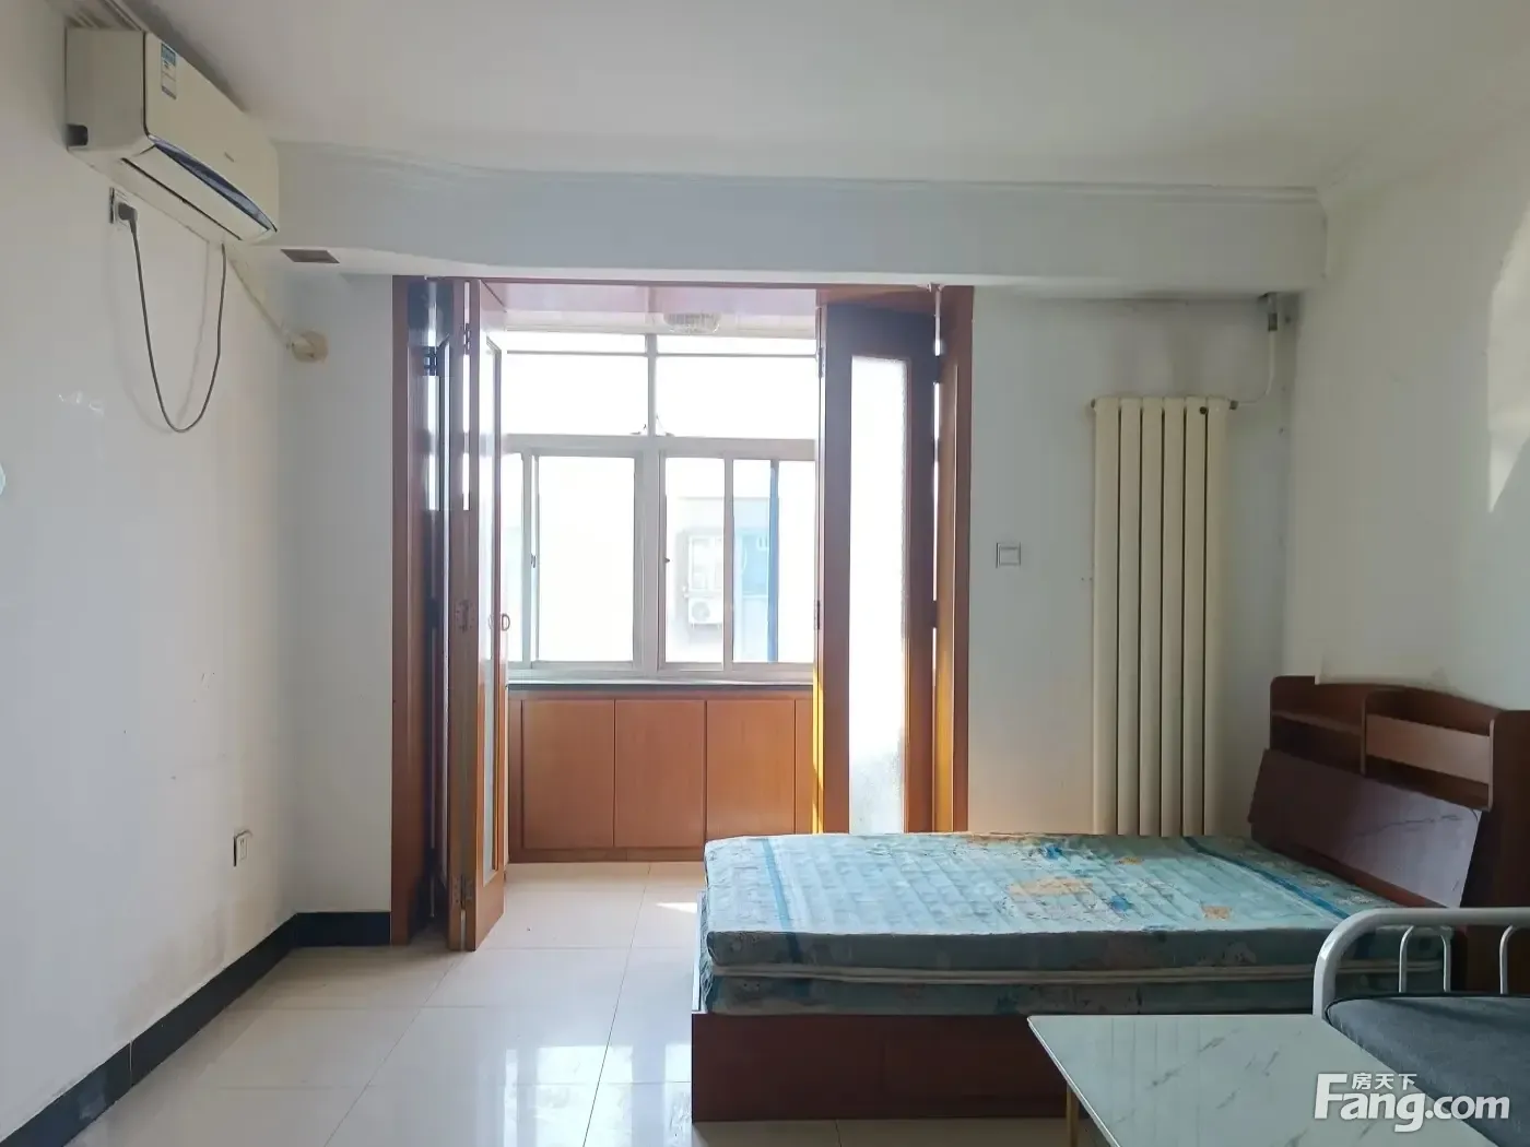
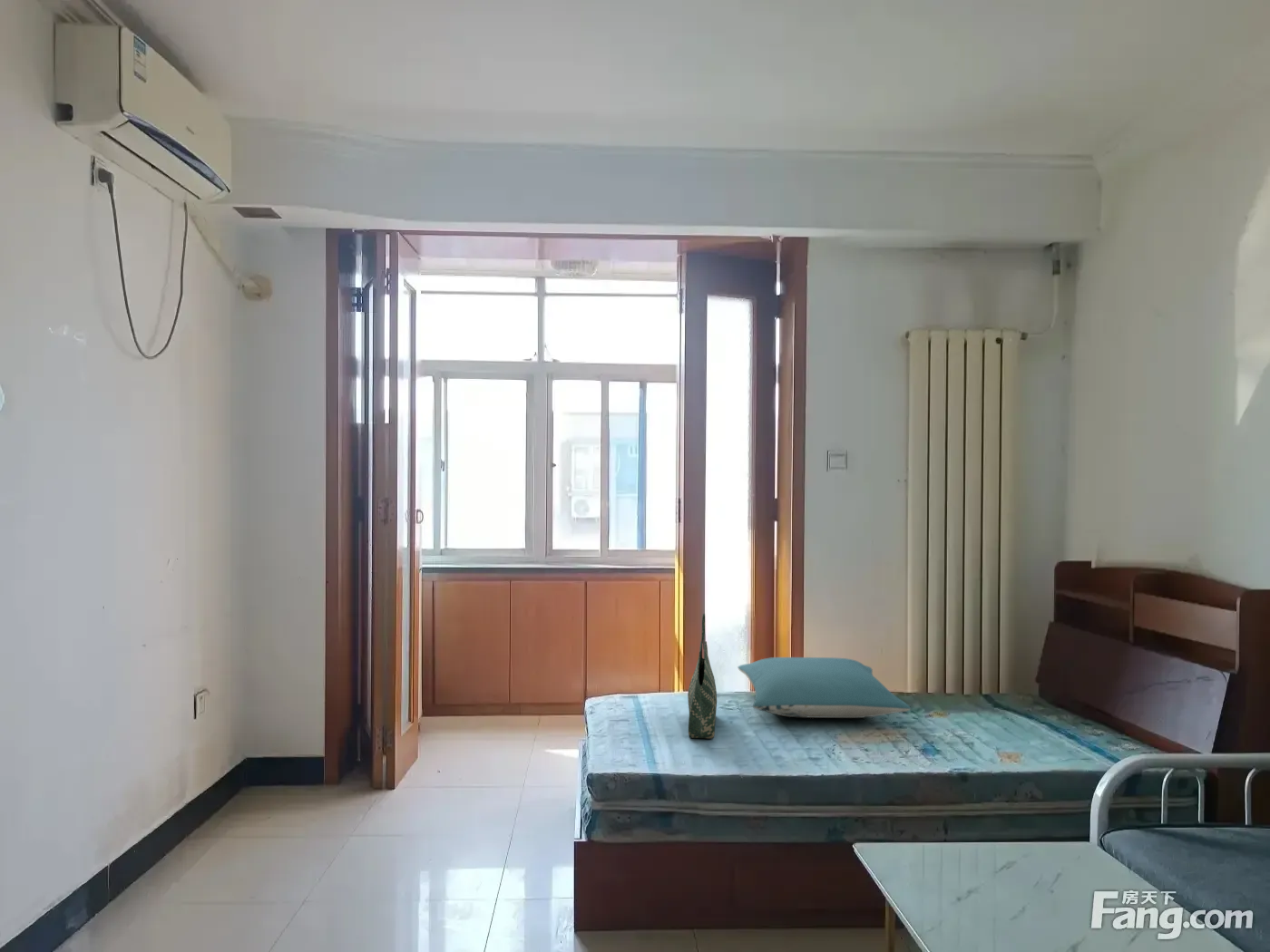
+ tote bag [687,613,718,740]
+ pillow [737,656,912,719]
